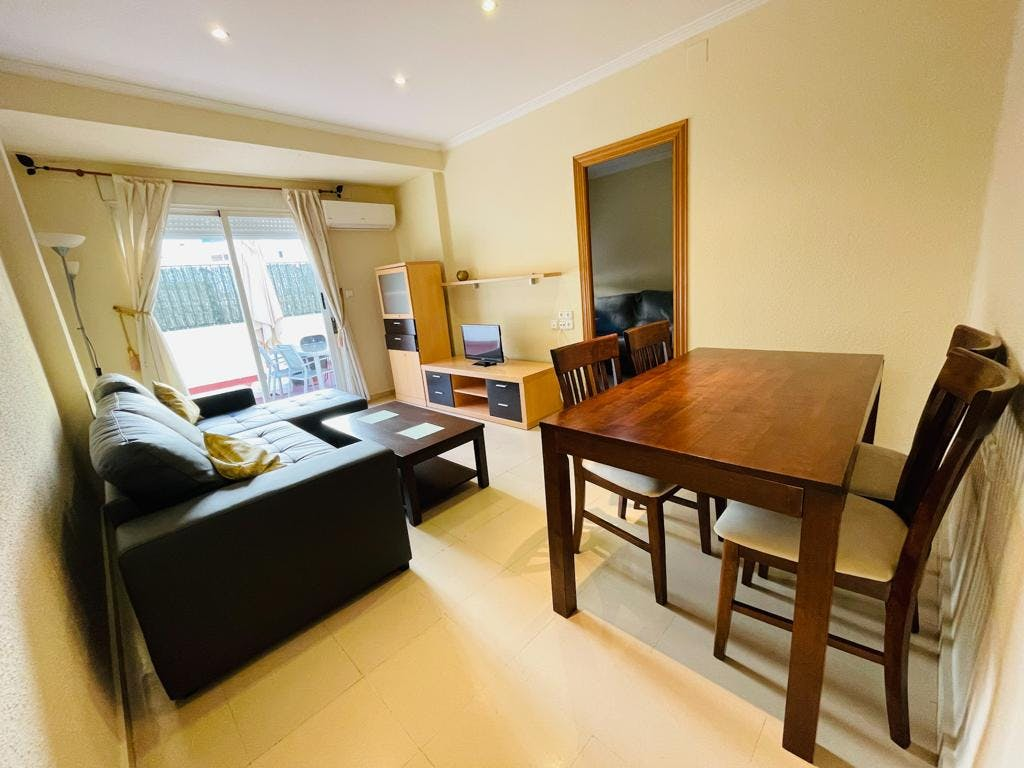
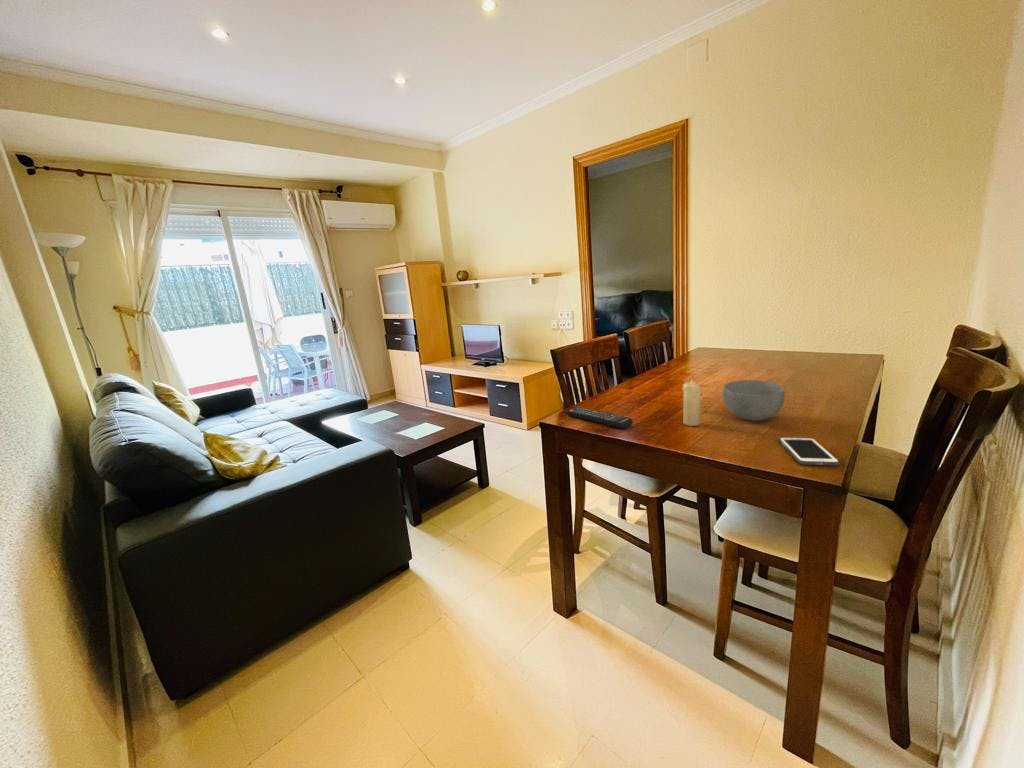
+ cell phone [778,436,840,466]
+ remote control [565,406,634,429]
+ candle [682,374,702,427]
+ bowl [722,379,786,422]
